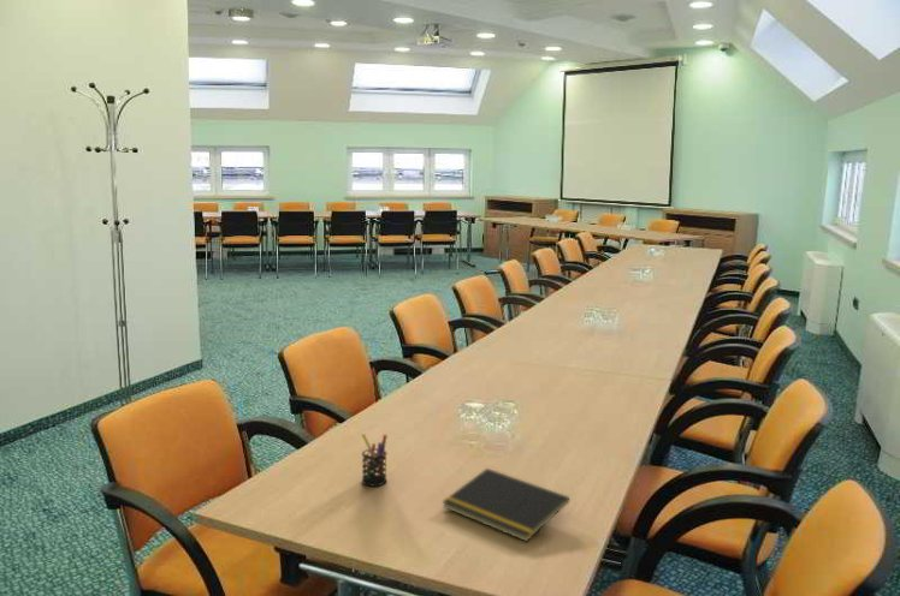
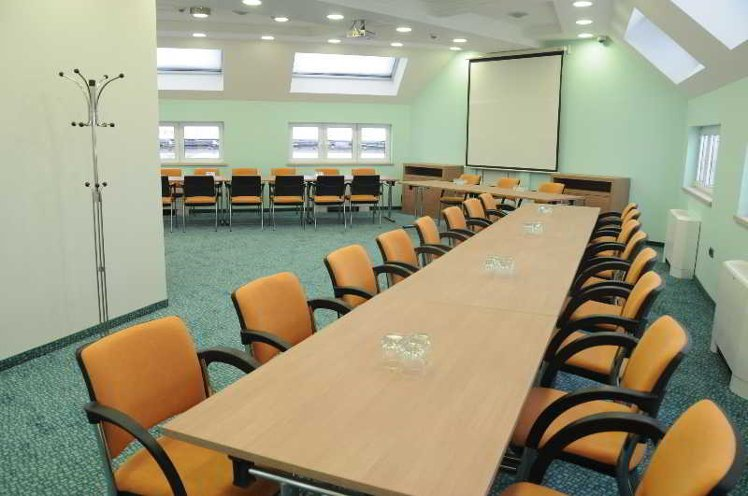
- pen holder [361,433,389,488]
- notepad [440,467,570,543]
